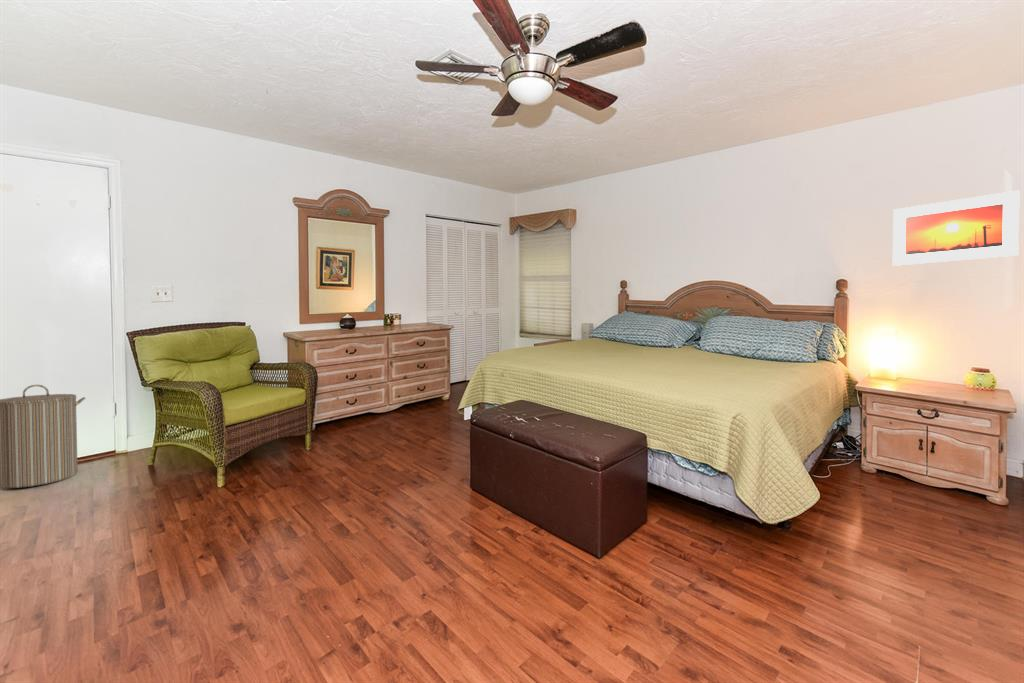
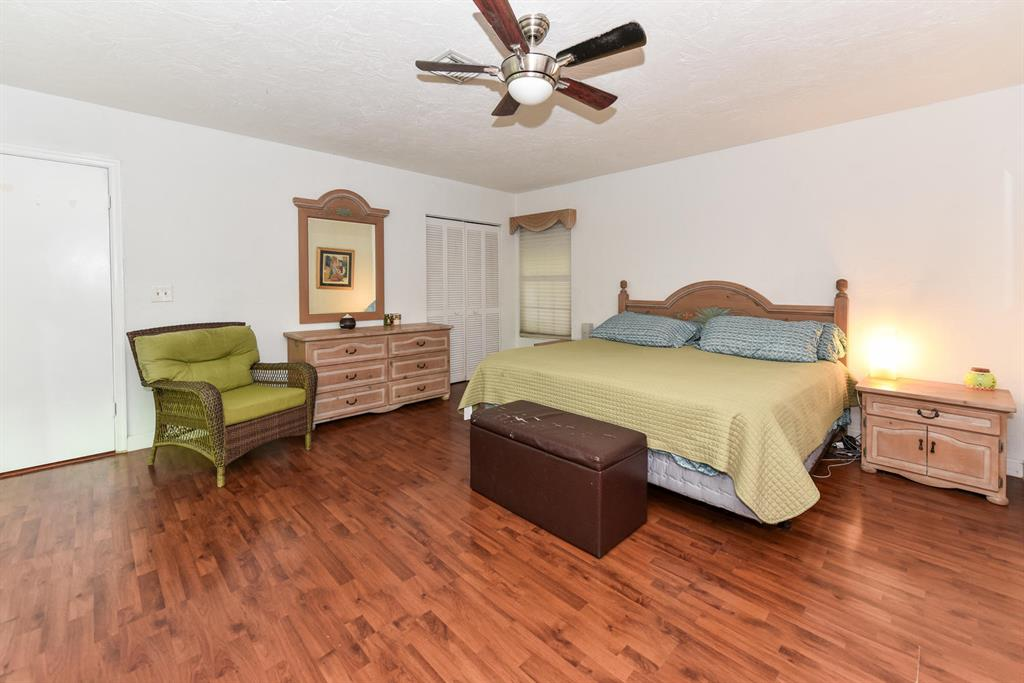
- laundry hamper [0,384,86,489]
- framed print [892,190,1020,267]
